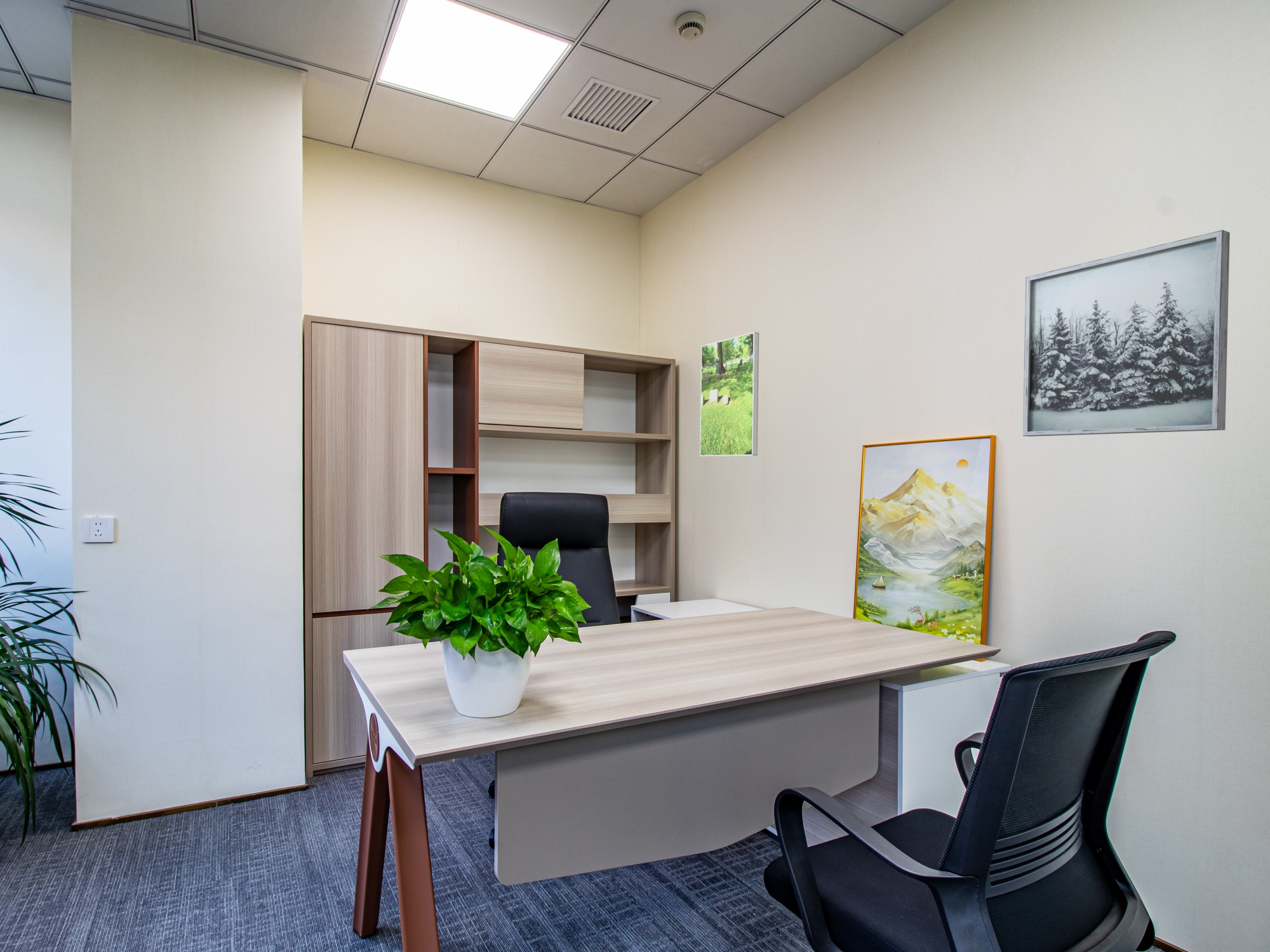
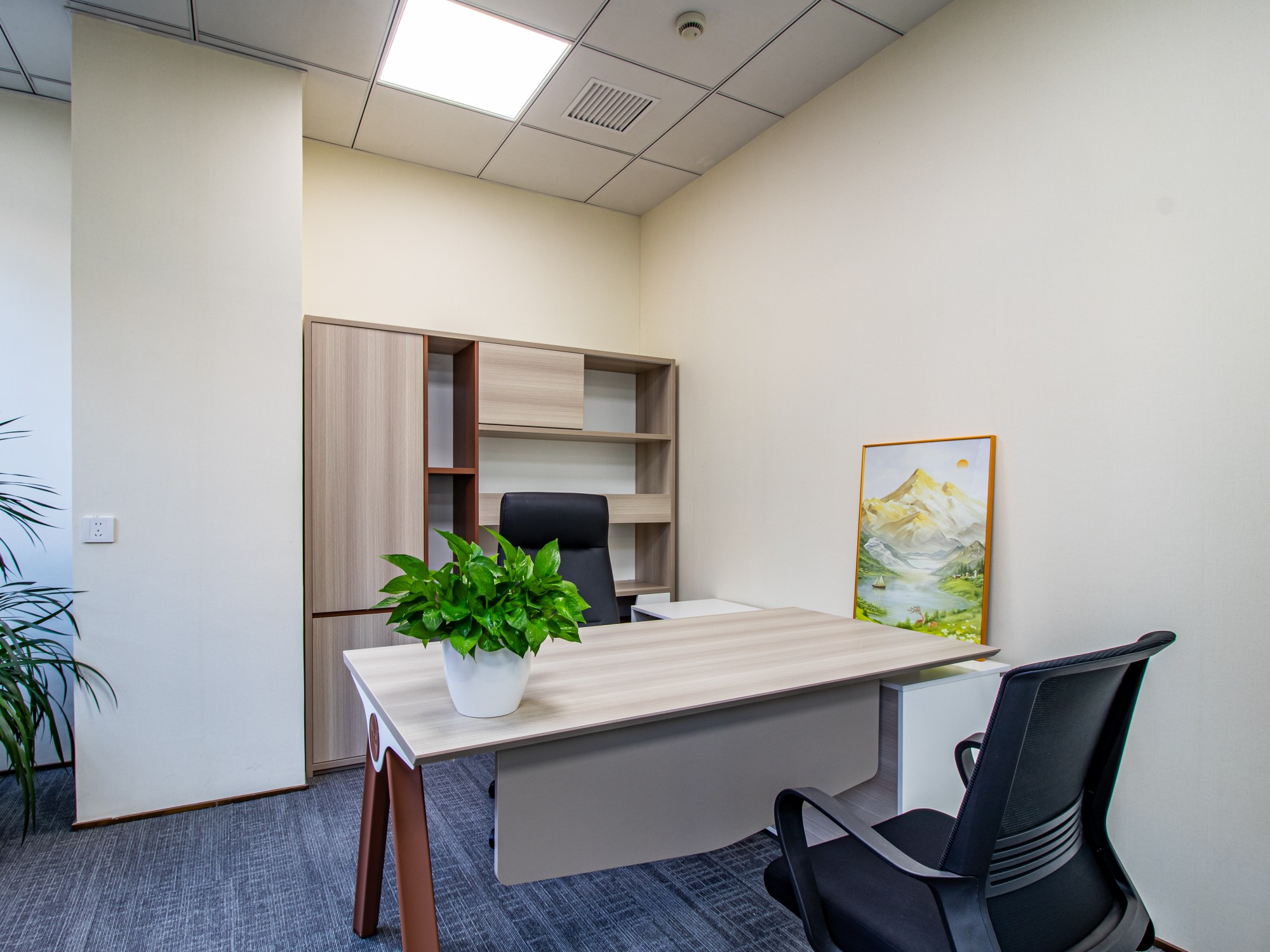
- wall art [1022,229,1231,437]
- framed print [699,331,759,457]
